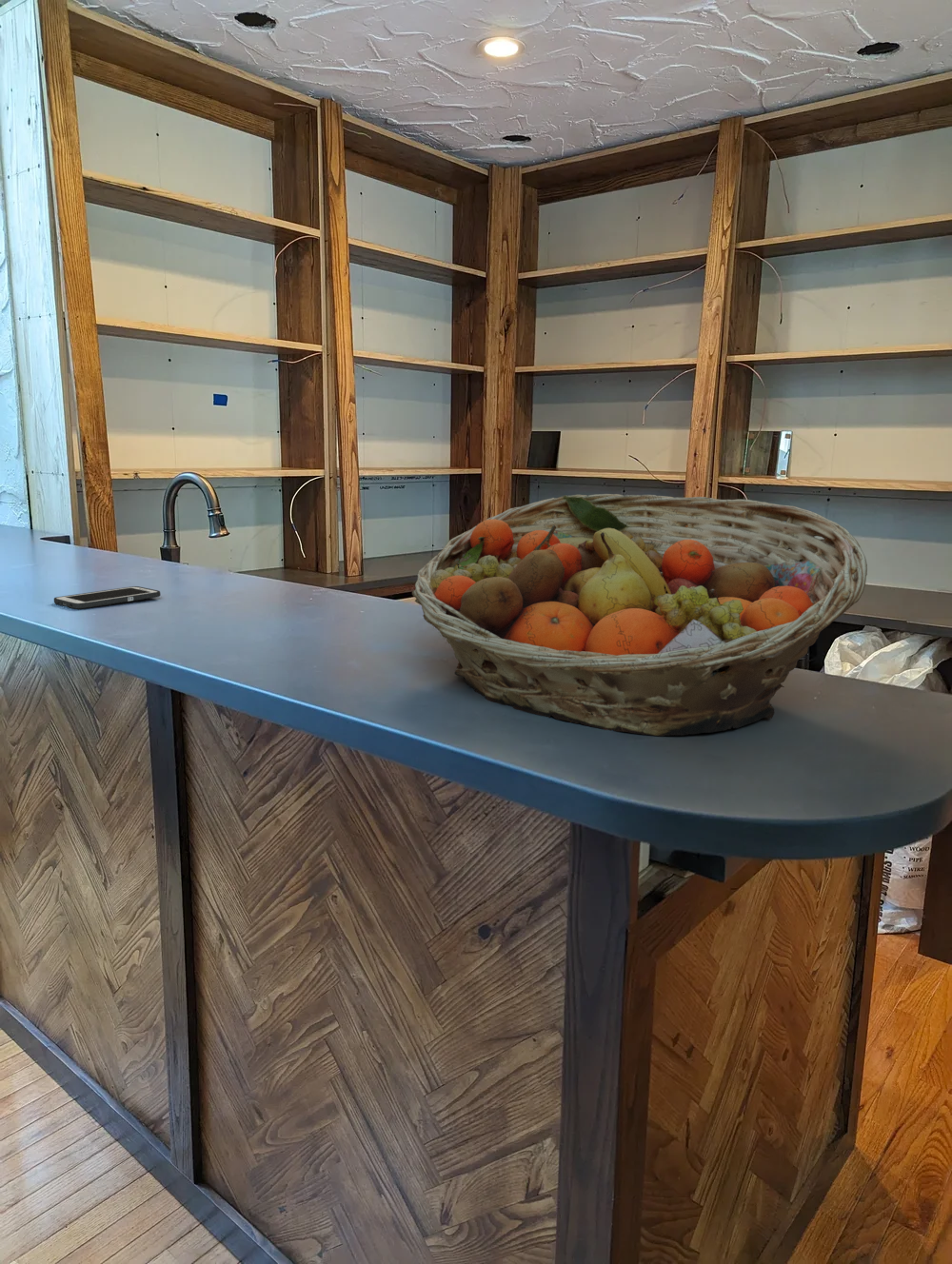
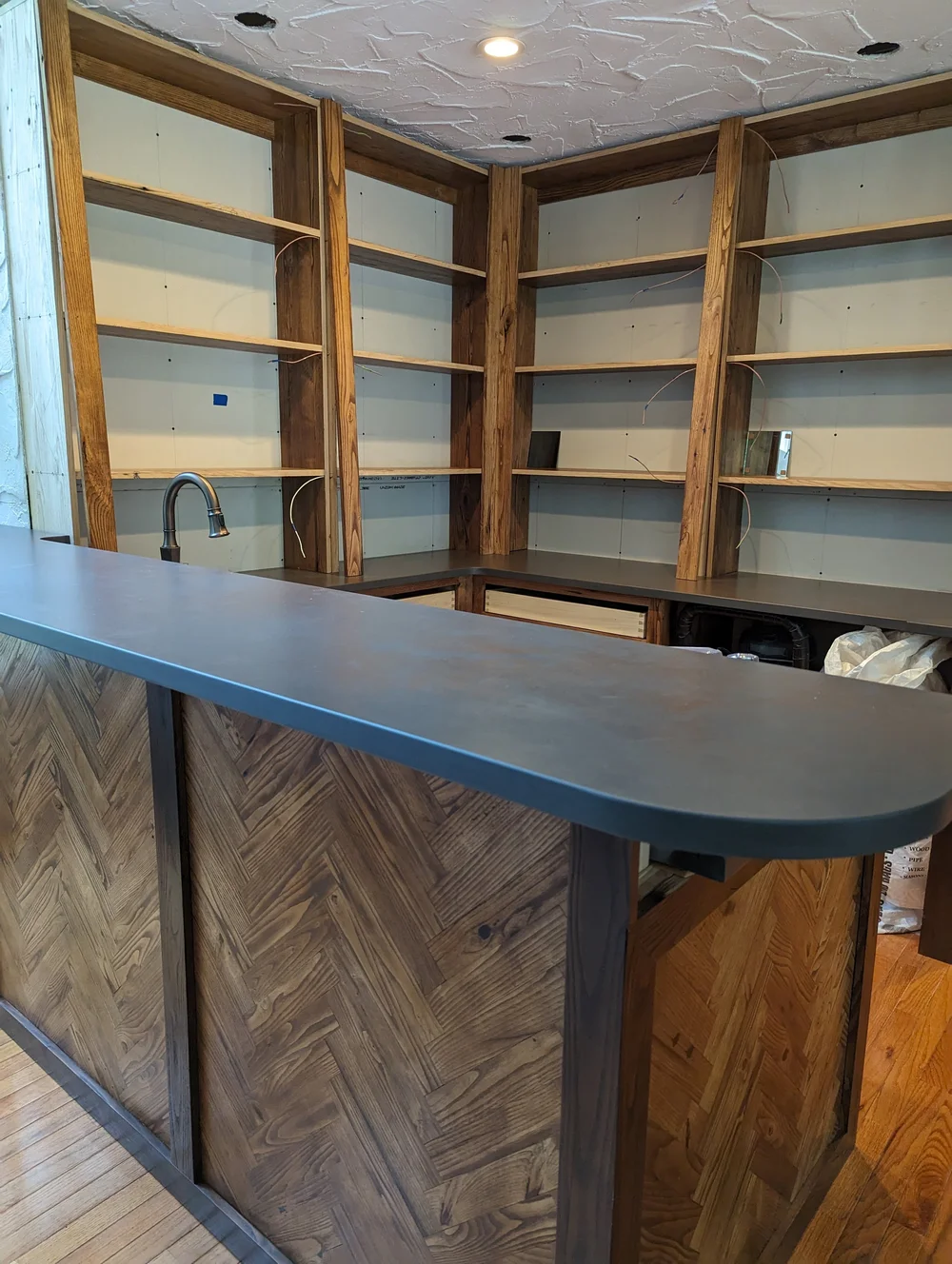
- cell phone [53,585,161,610]
- fruit basket [411,493,868,737]
